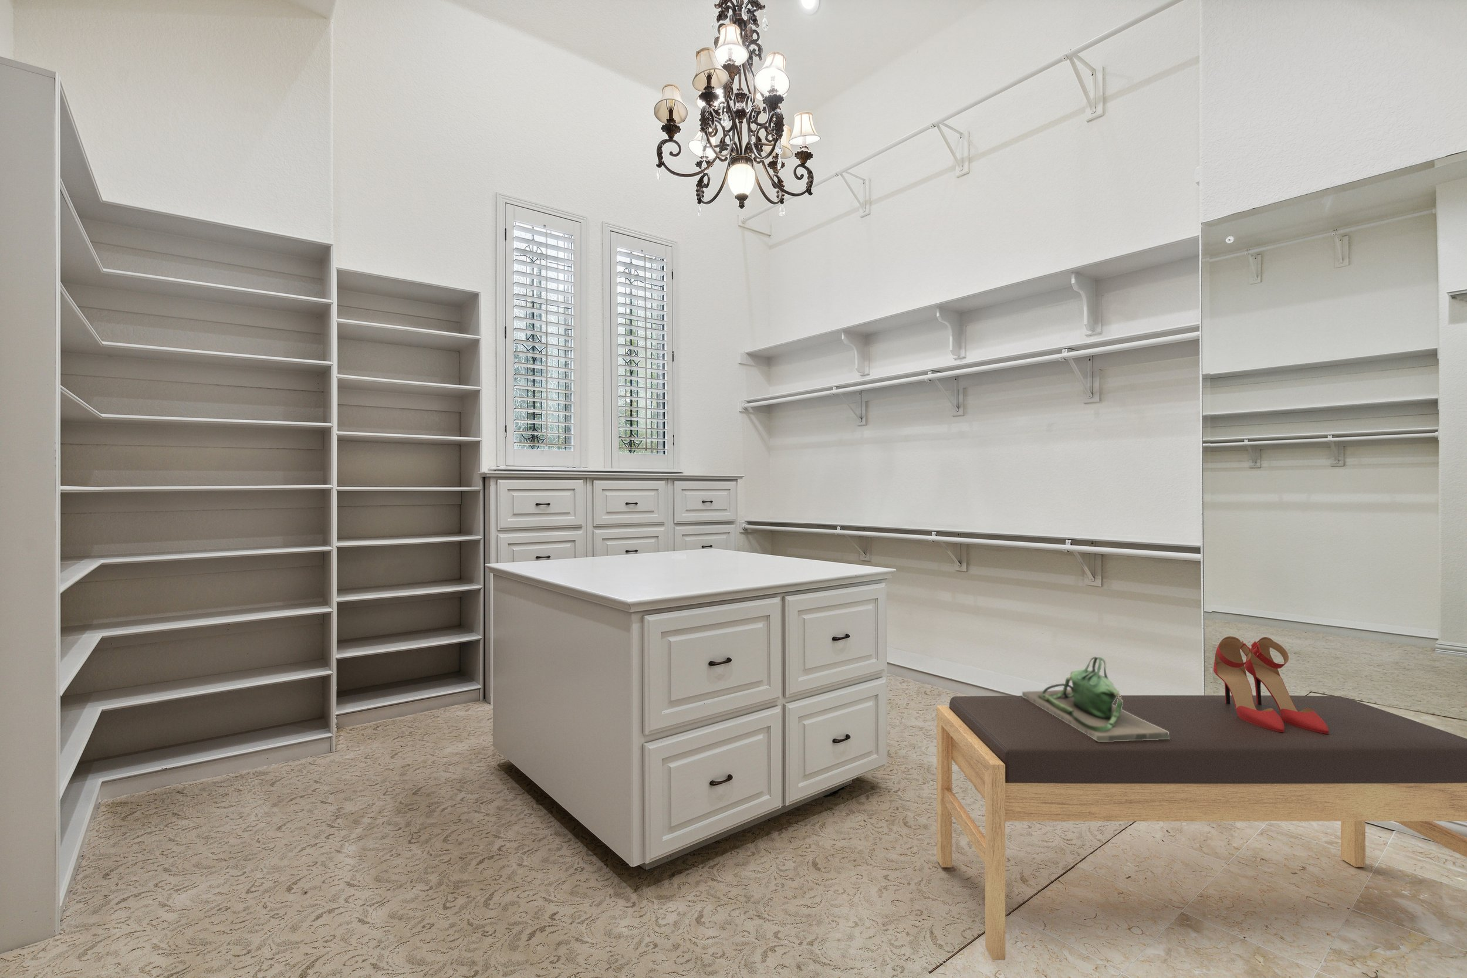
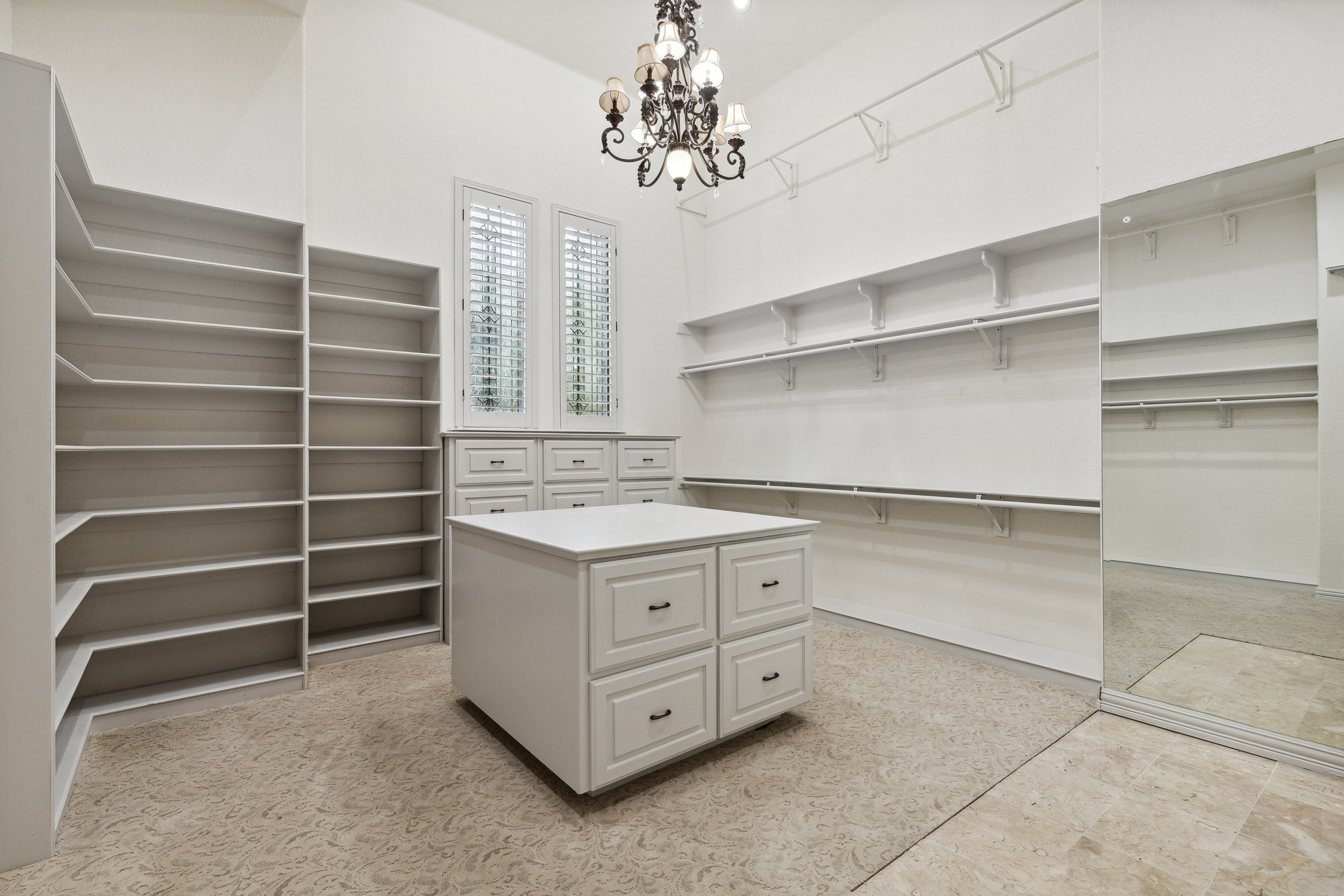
- handbag [1022,656,1169,741]
- bench [935,694,1467,961]
- high heel shoe [1213,636,1329,734]
